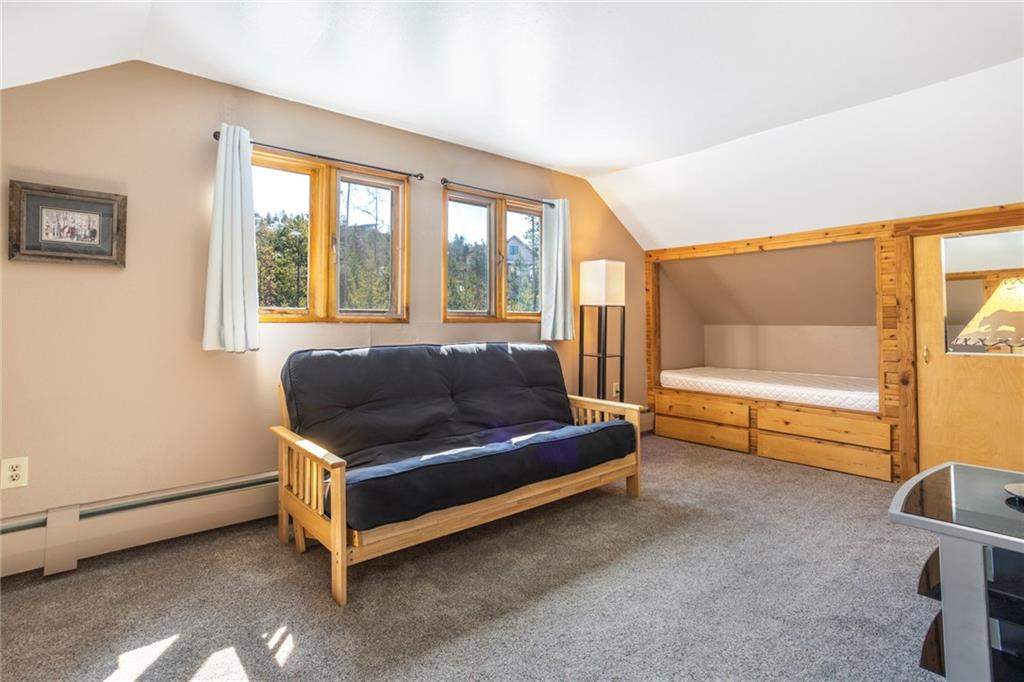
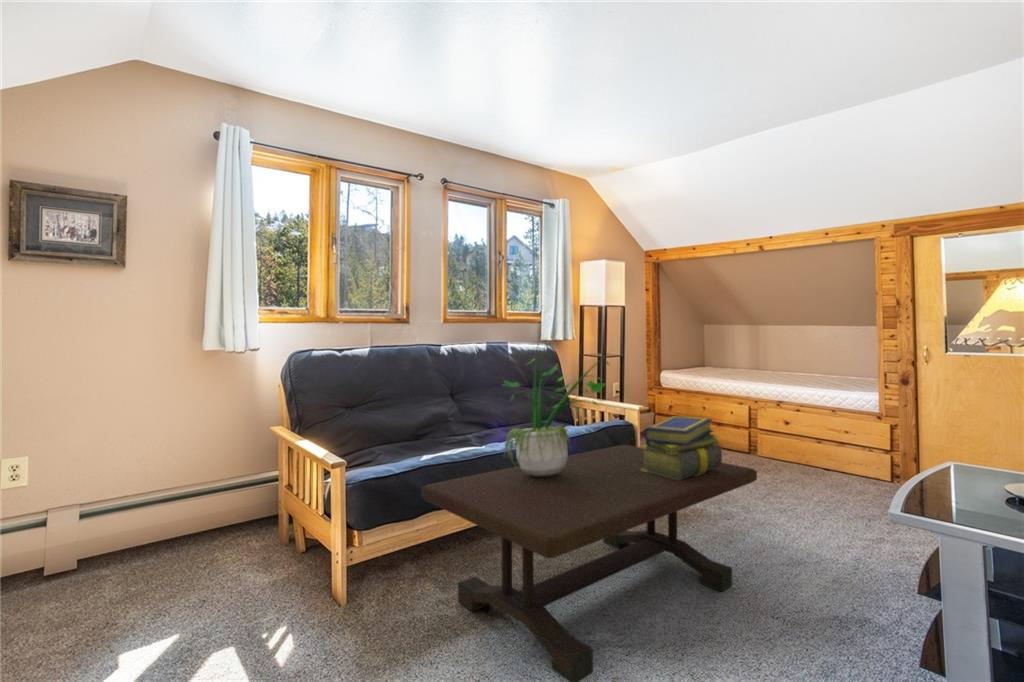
+ stack of books [639,415,723,480]
+ coffee table [421,444,758,682]
+ potted plant [502,330,613,477]
